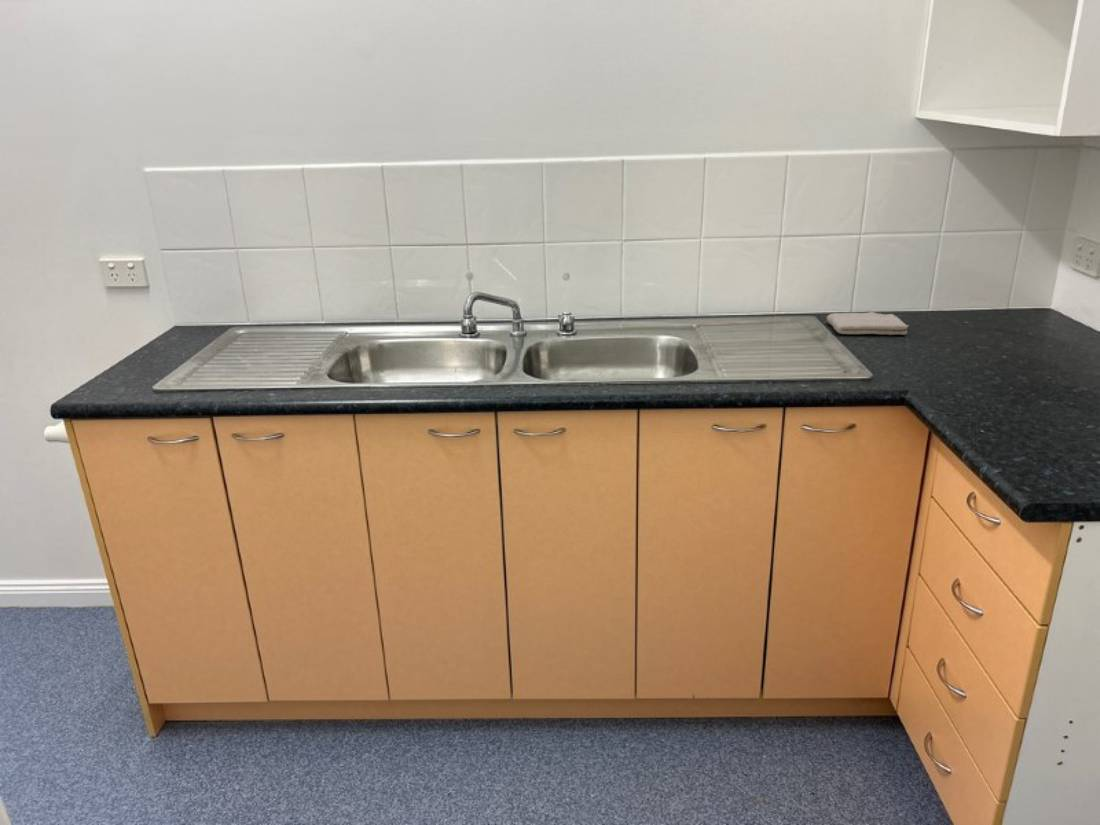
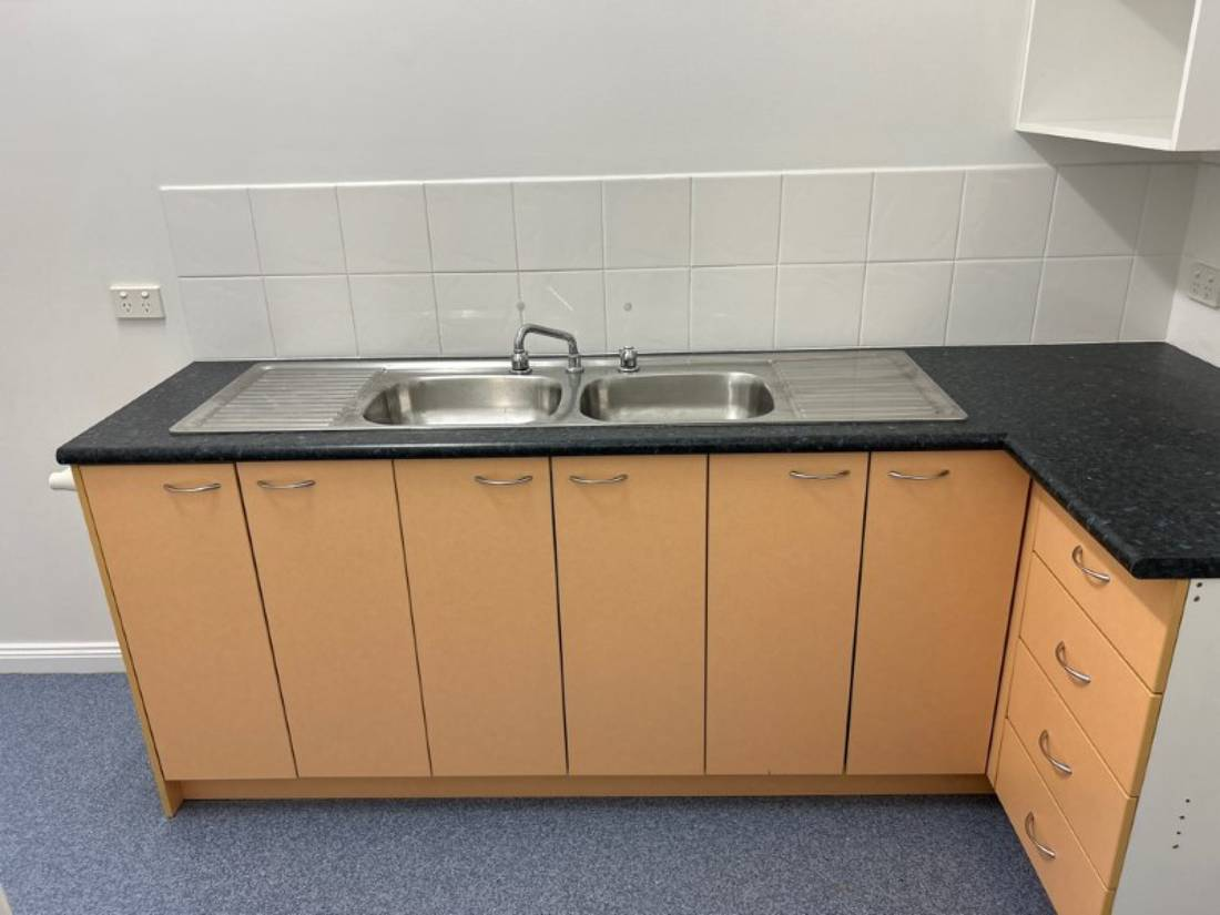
- washcloth [826,311,910,336]
